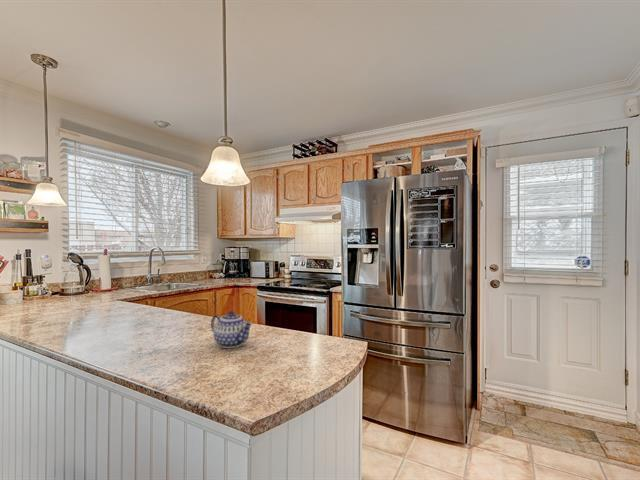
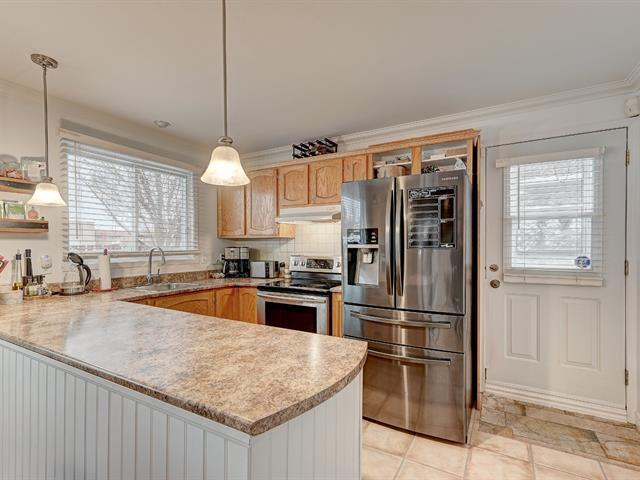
- teapot [210,310,254,349]
